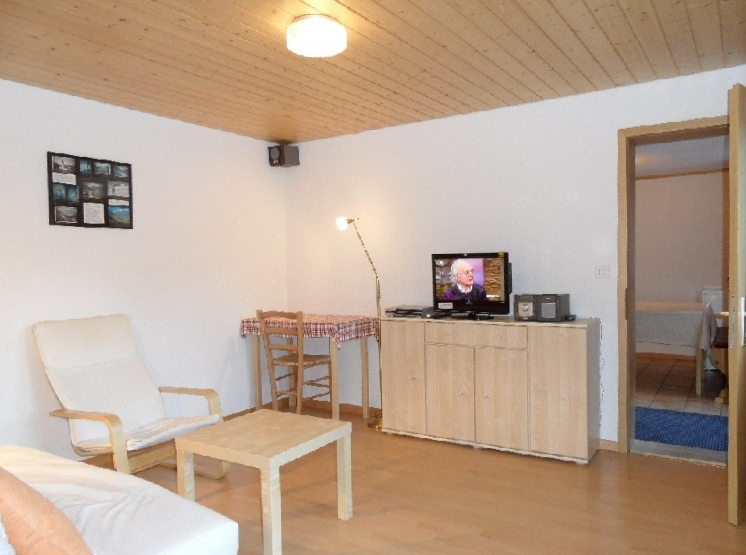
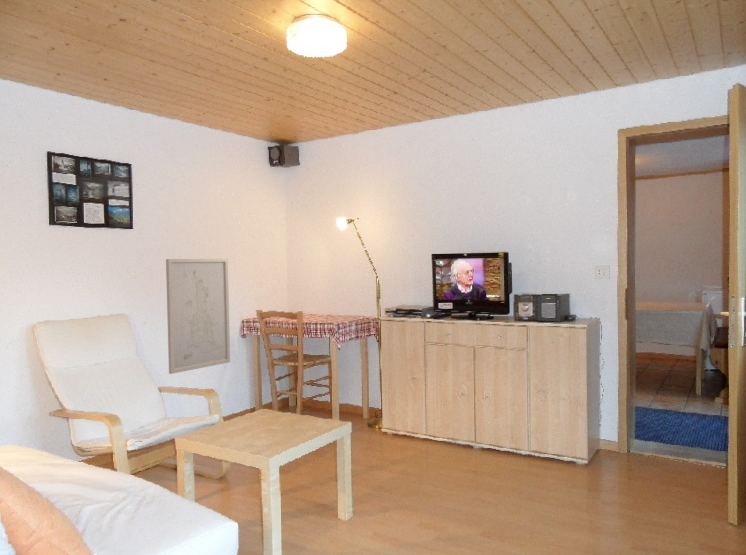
+ wall art [165,258,231,375]
